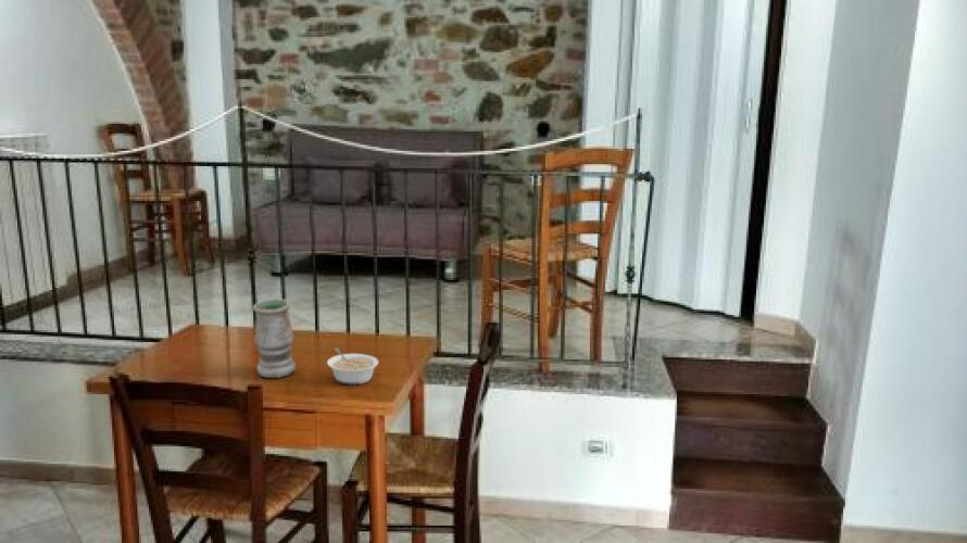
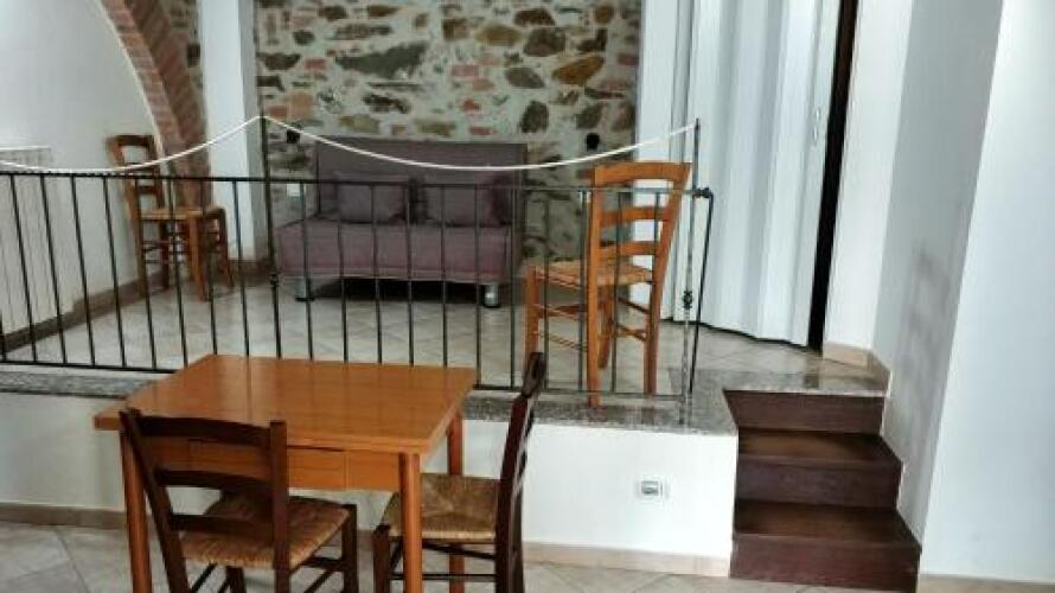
- legume [326,346,379,386]
- vase [252,298,297,379]
